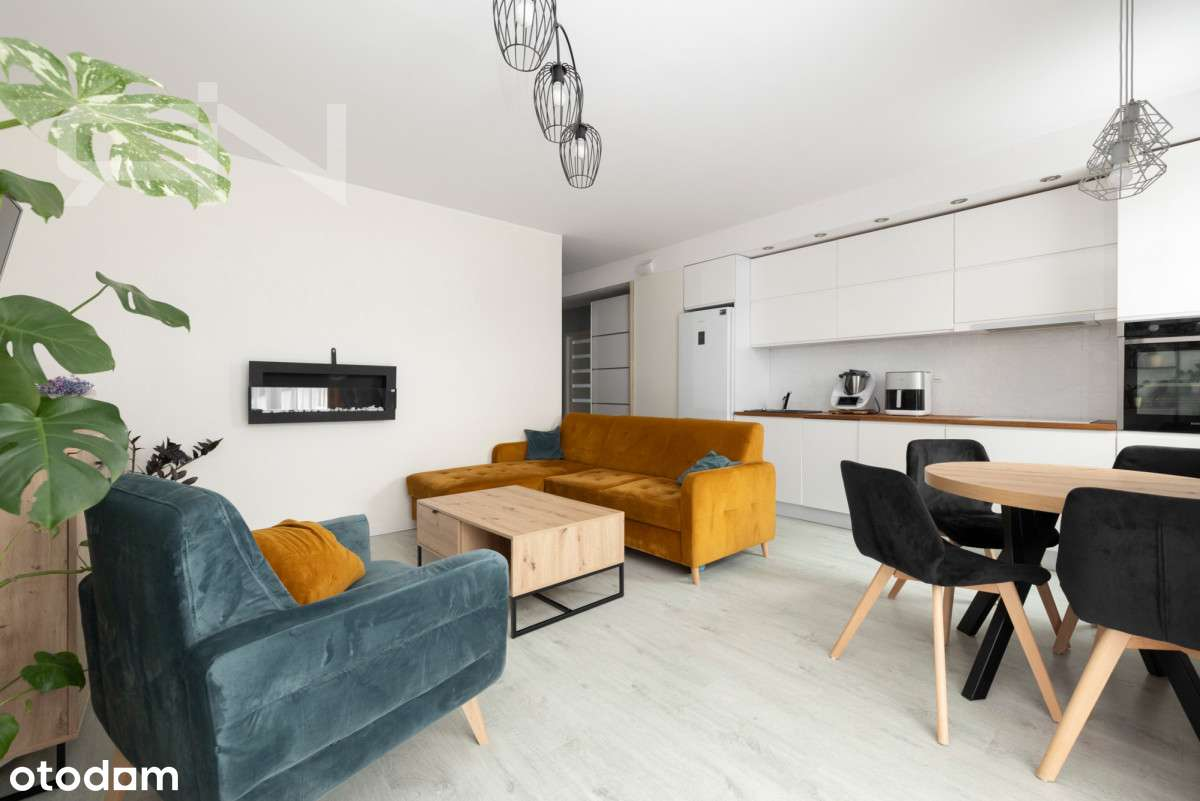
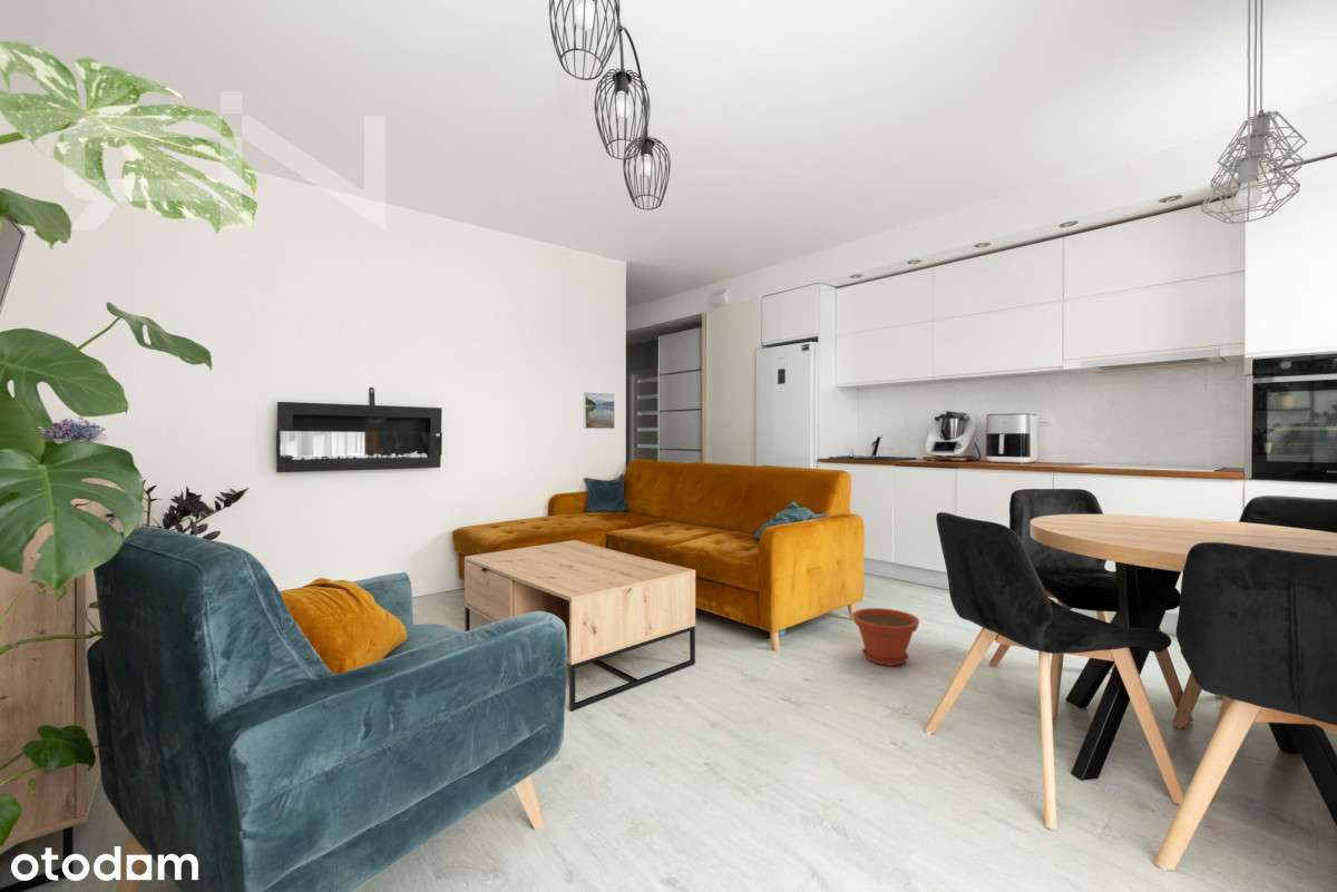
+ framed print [582,391,616,430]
+ plant pot [851,607,920,667]
